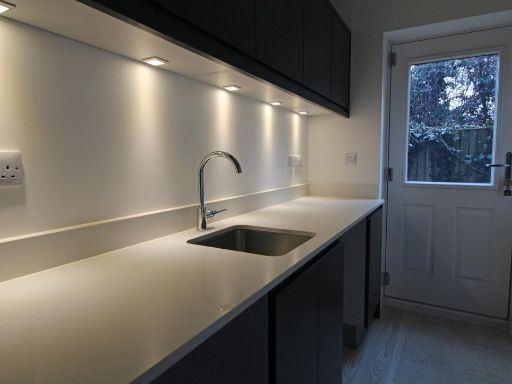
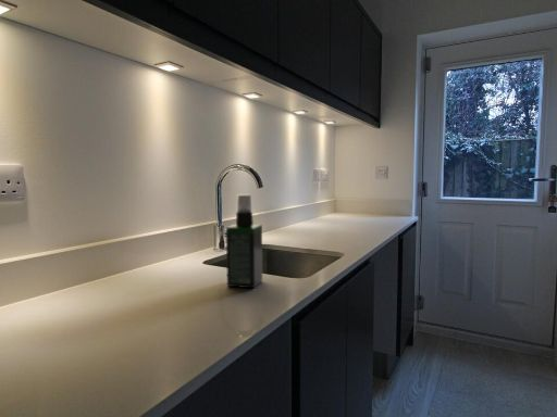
+ spray bottle [225,193,263,289]
